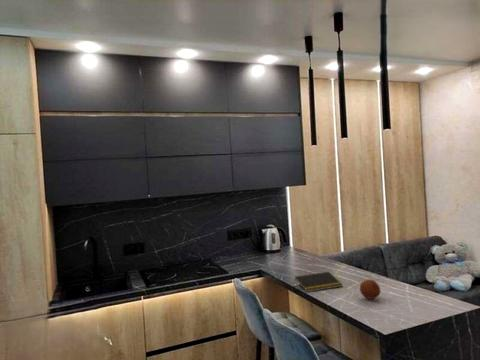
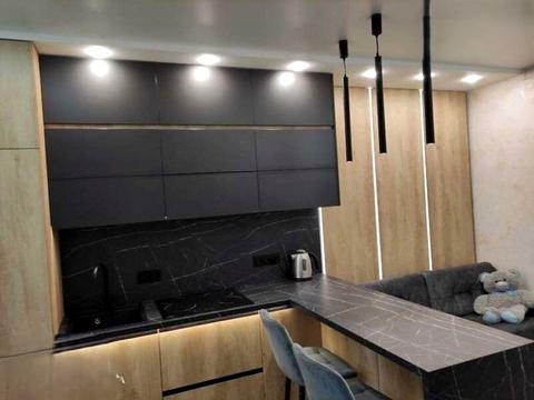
- fruit [359,278,382,300]
- notepad [294,271,344,293]
